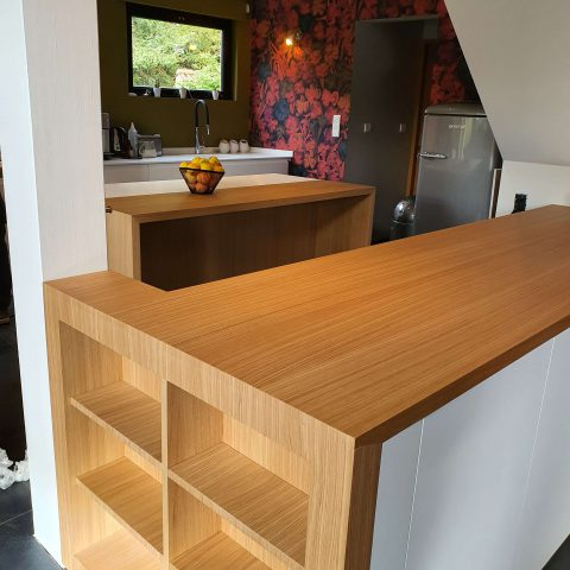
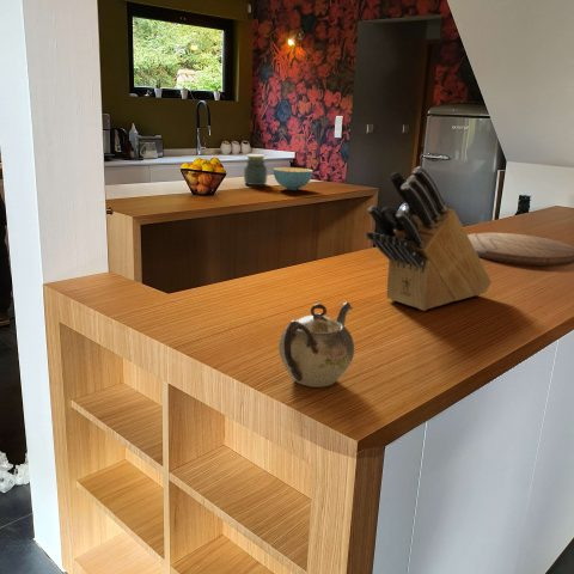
+ cutting board [468,232,574,268]
+ cereal bowl [273,166,315,191]
+ knife block [366,165,493,312]
+ teapot [277,301,355,389]
+ jar [243,153,268,187]
